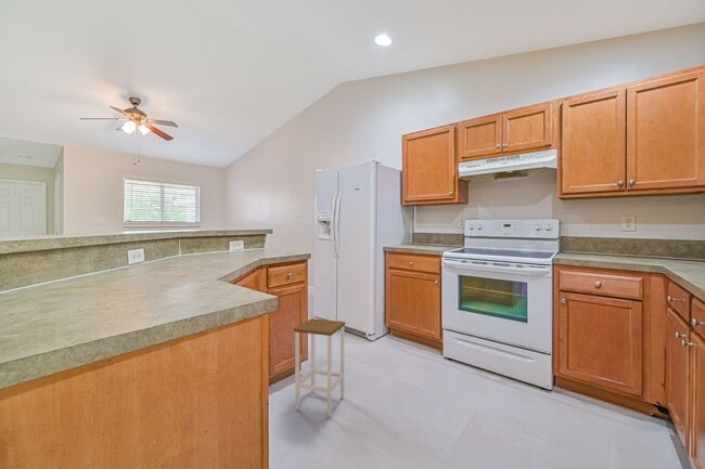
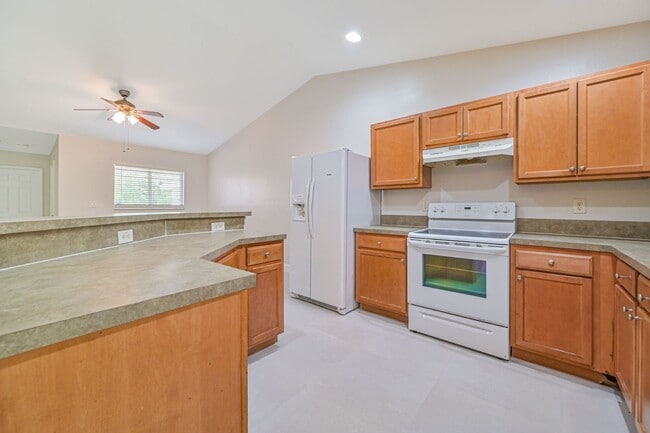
- step stool [293,317,346,418]
